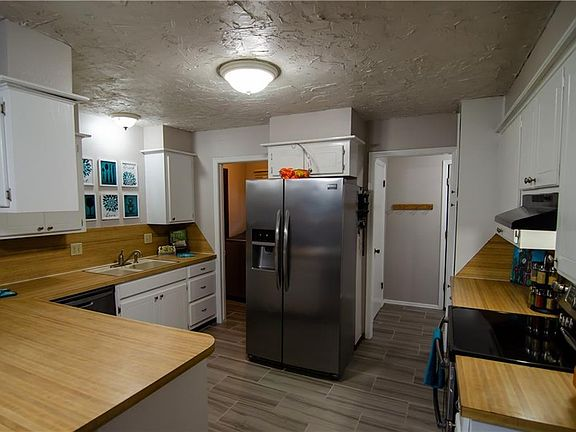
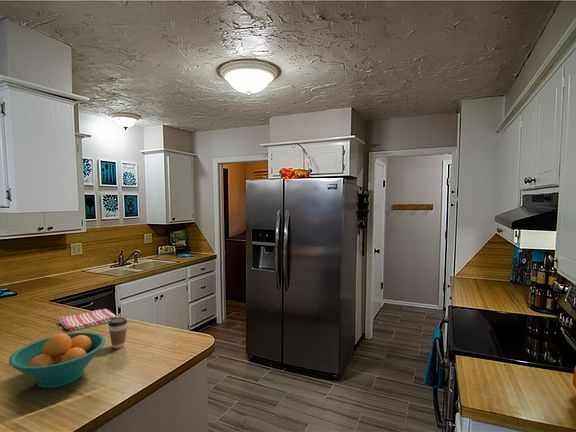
+ coffee cup [107,316,128,350]
+ fruit bowl [8,331,107,389]
+ dish towel [59,308,118,332]
